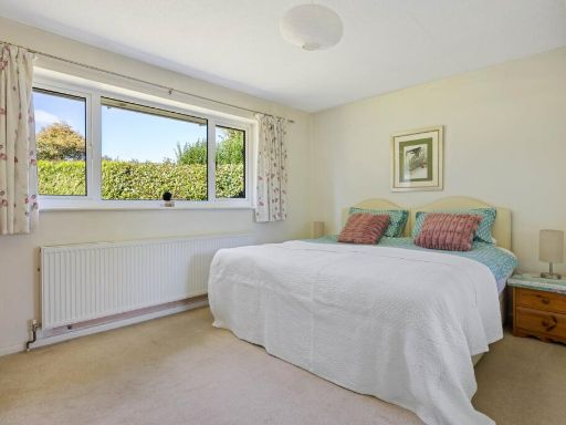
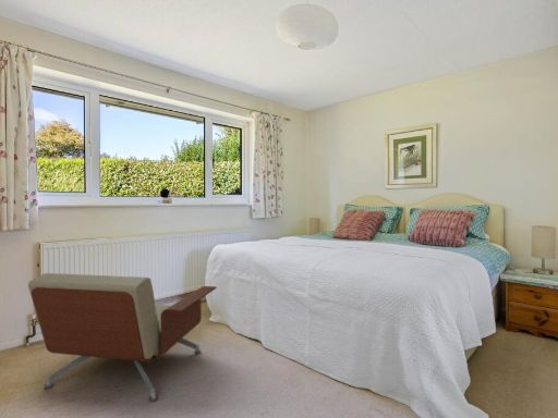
+ armchair [27,272,218,403]
